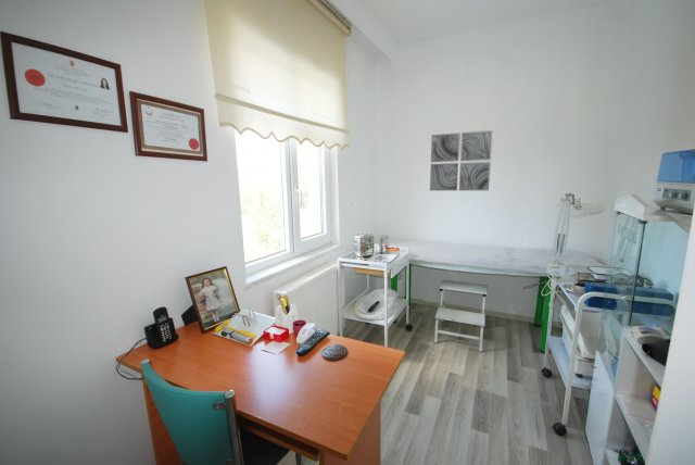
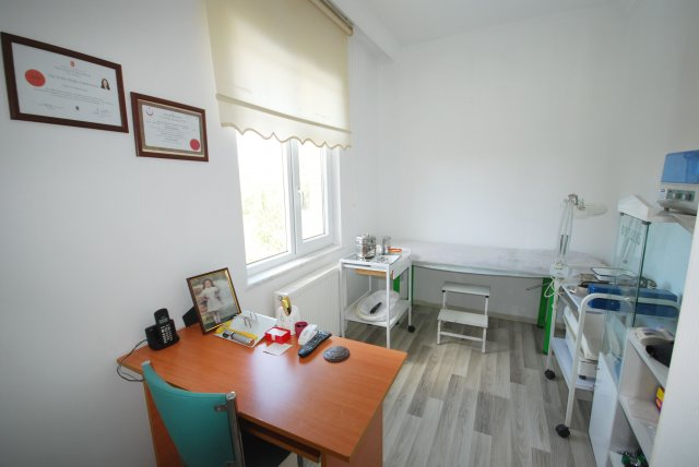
- wall art [429,129,494,191]
